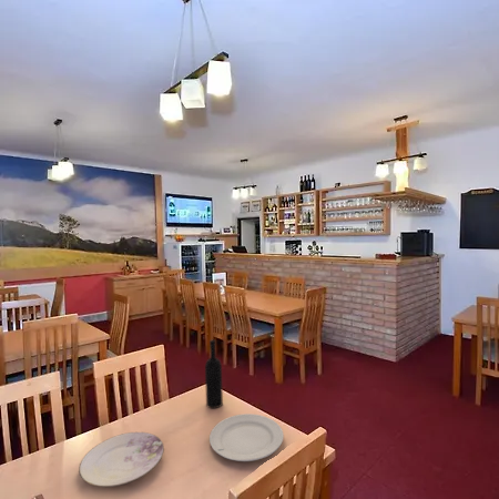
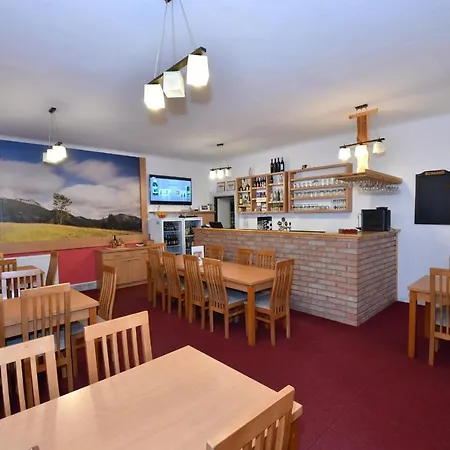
- chinaware [208,413,285,462]
- plate [78,431,165,488]
- wine bottle [204,338,224,409]
